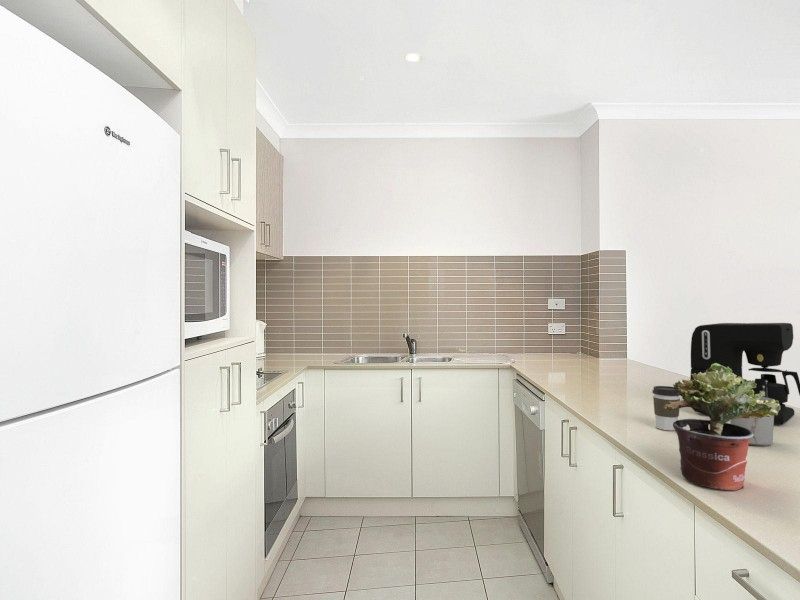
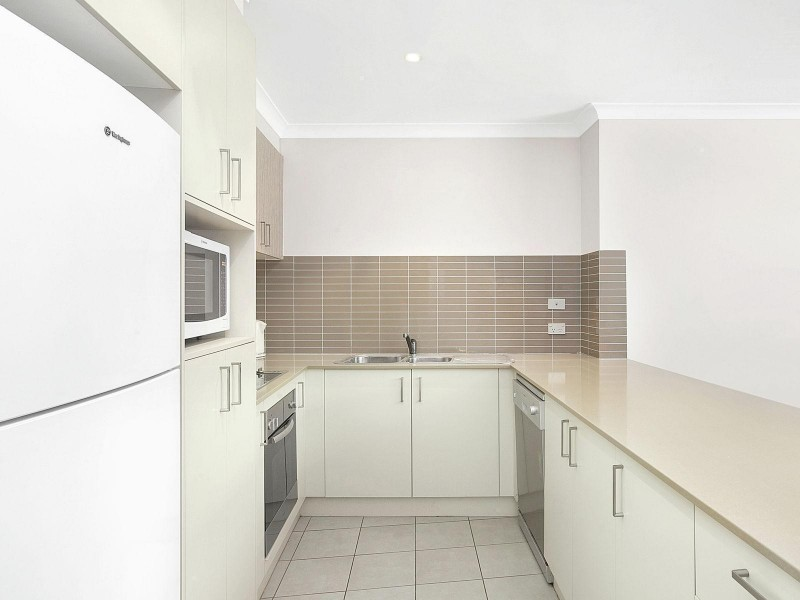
- coffee maker [689,322,800,426]
- mug [730,396,775,447]
- coffee cup [651,385,681,431]
- potted plant [663,363,780,491]
